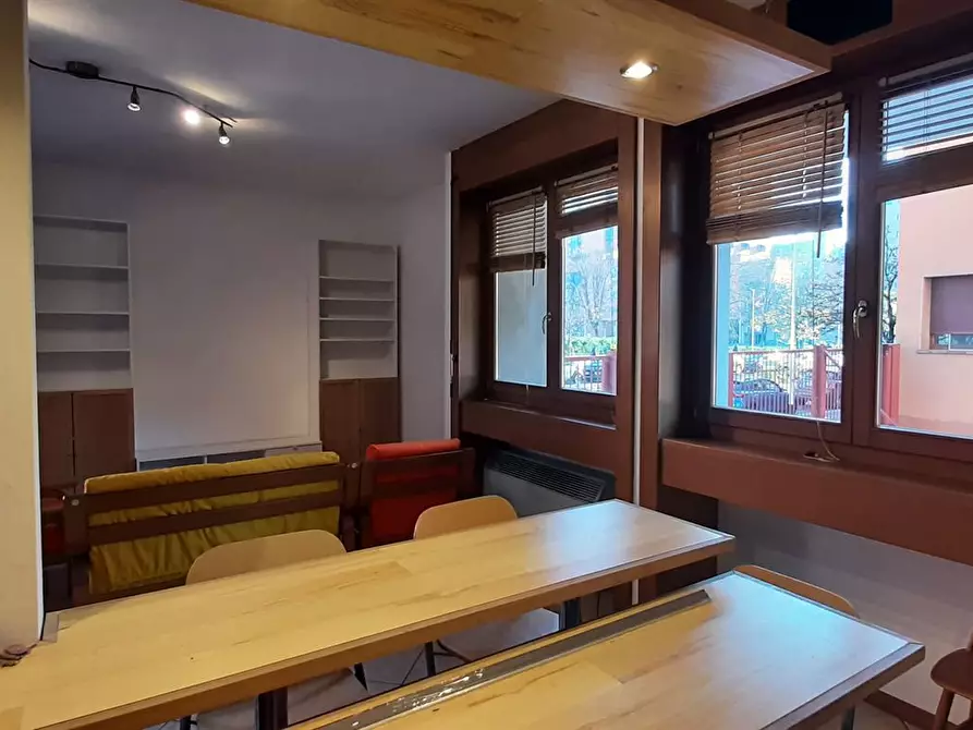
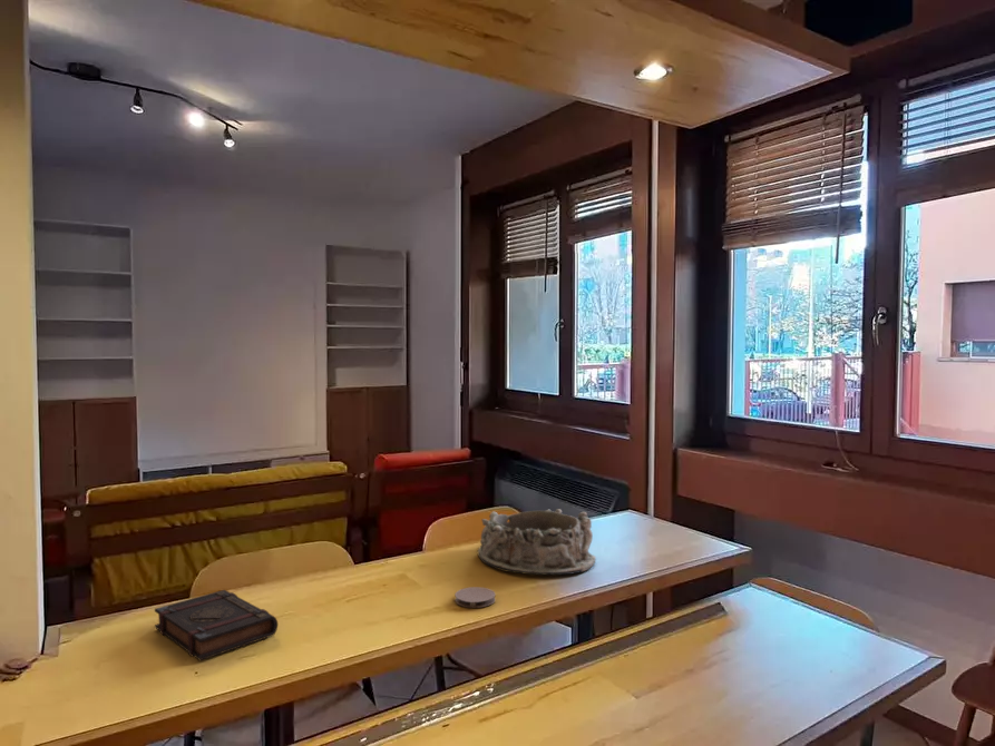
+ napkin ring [477,508,597,576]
+ coaster [453,586,497,609]
+ book [154,589,279,661]
